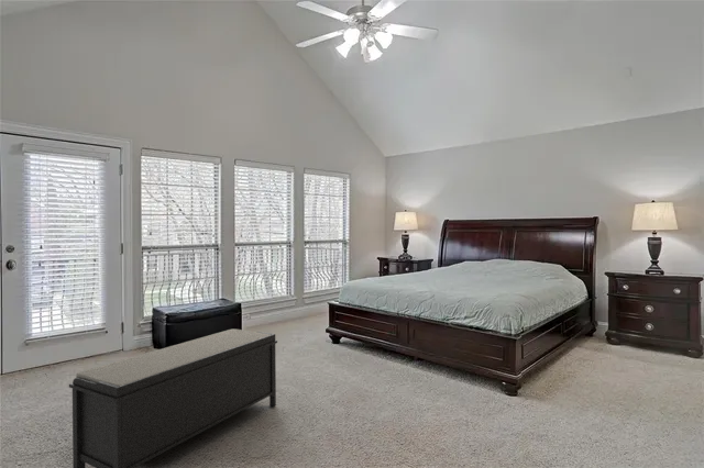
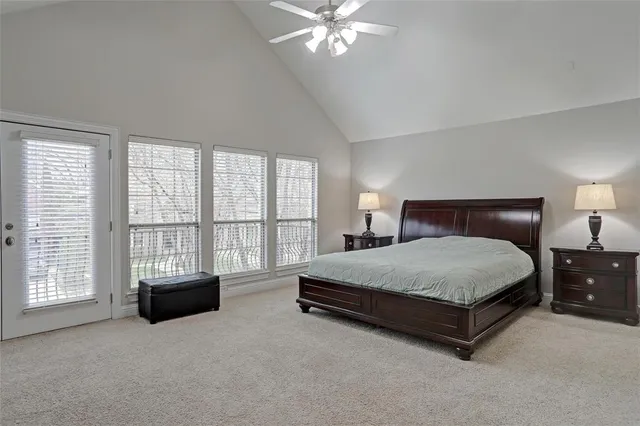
- bench [68,327,278,468]
